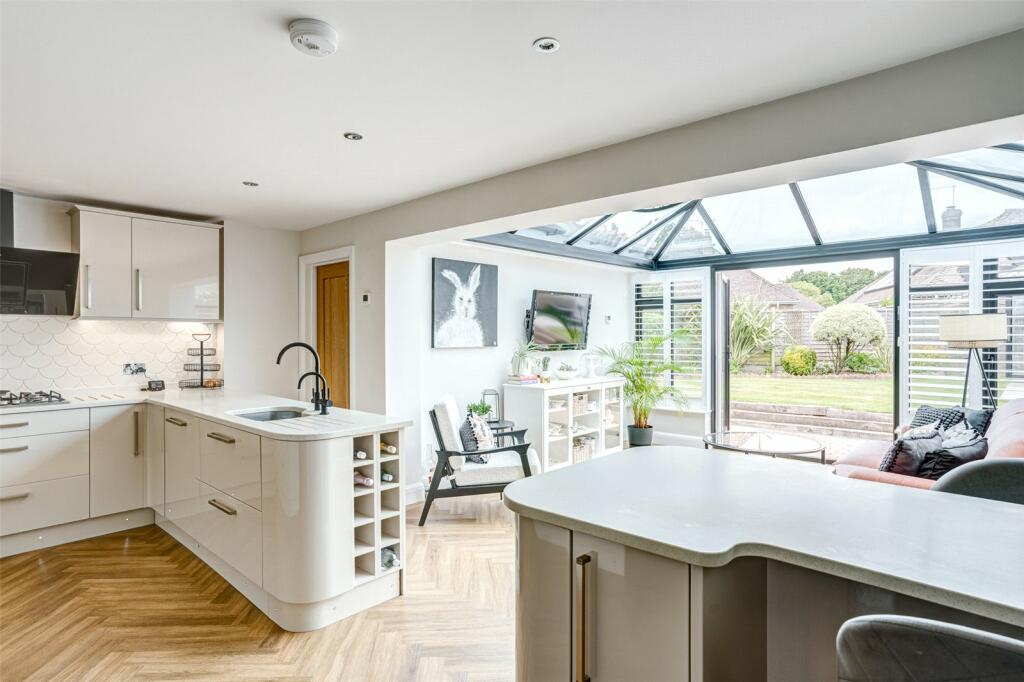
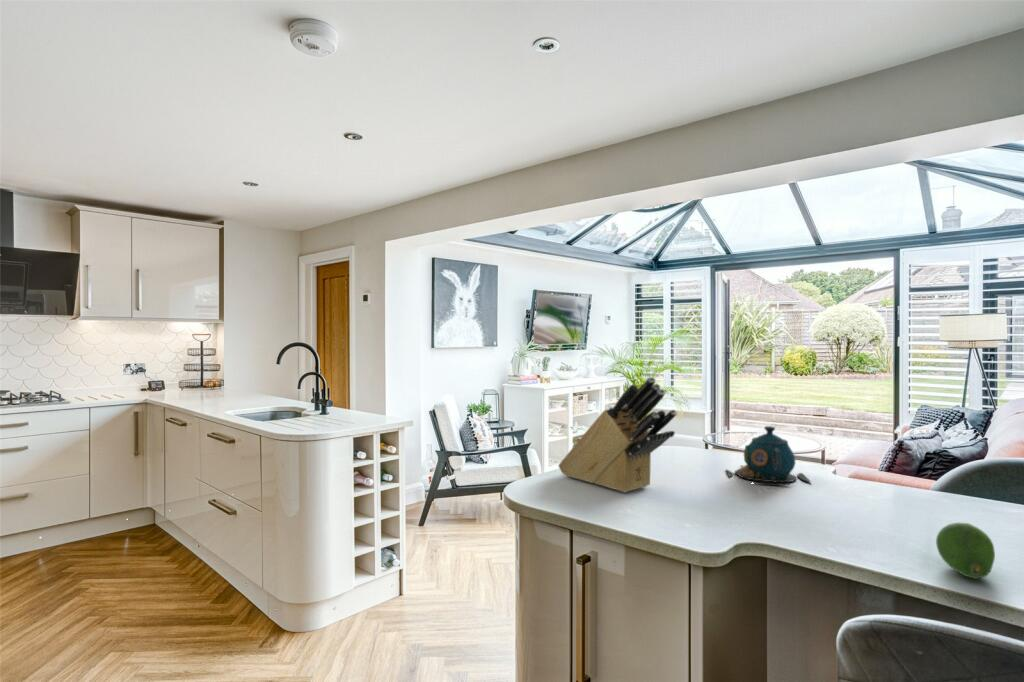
+ teapot [725,425,813,487]
+ fruit [935,521,996,580]
+ knife block [557,376,678,493]
